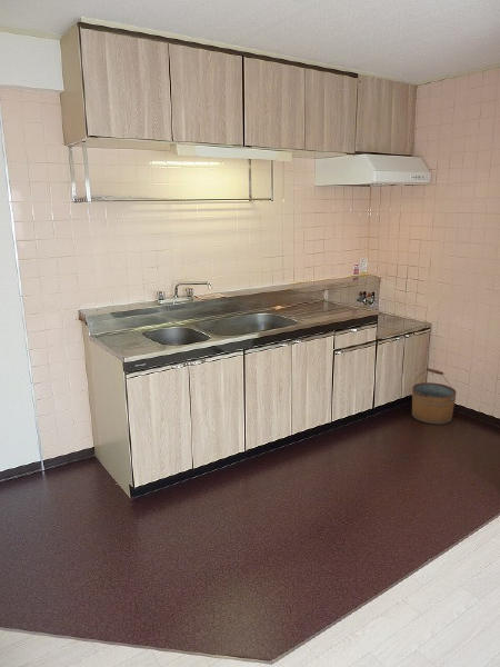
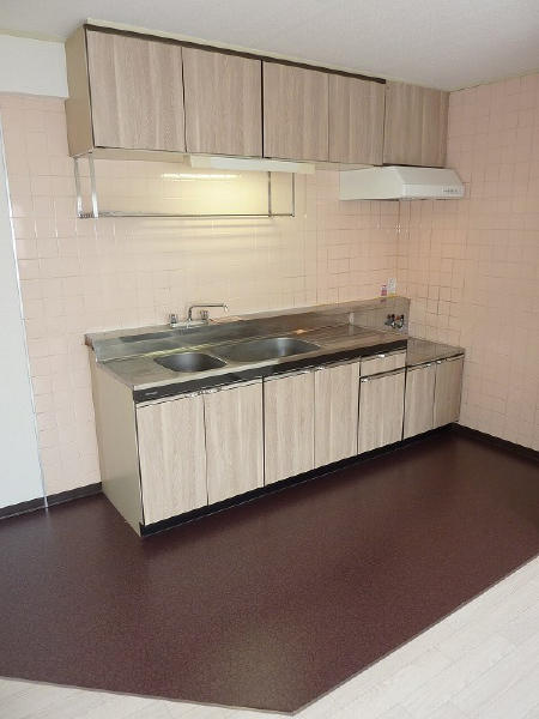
- bucket [411,367,457,425]
